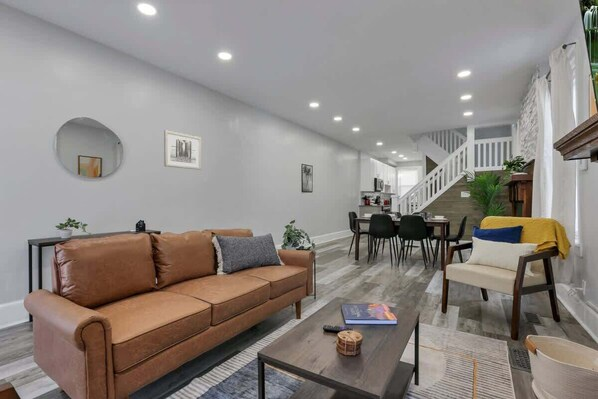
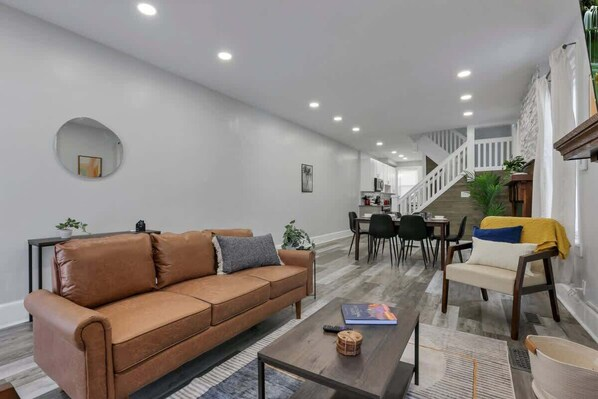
- wall art [163,129,202,171]
